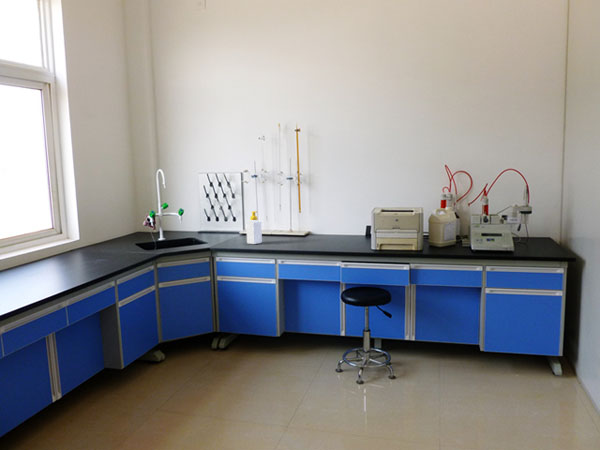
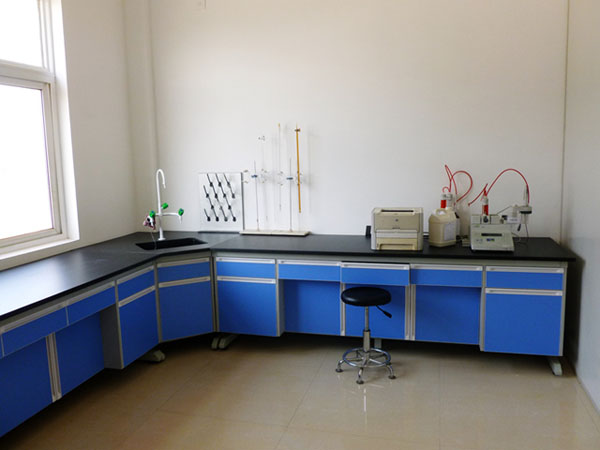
- soap bottle [245,210,263,245]
